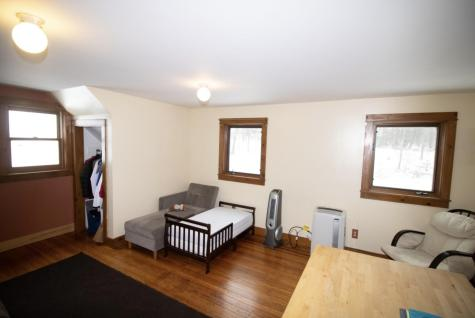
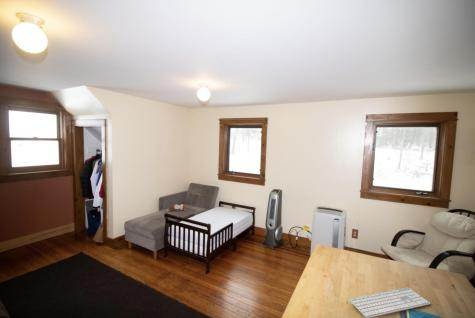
+ keyboard [348,287,431,318]
